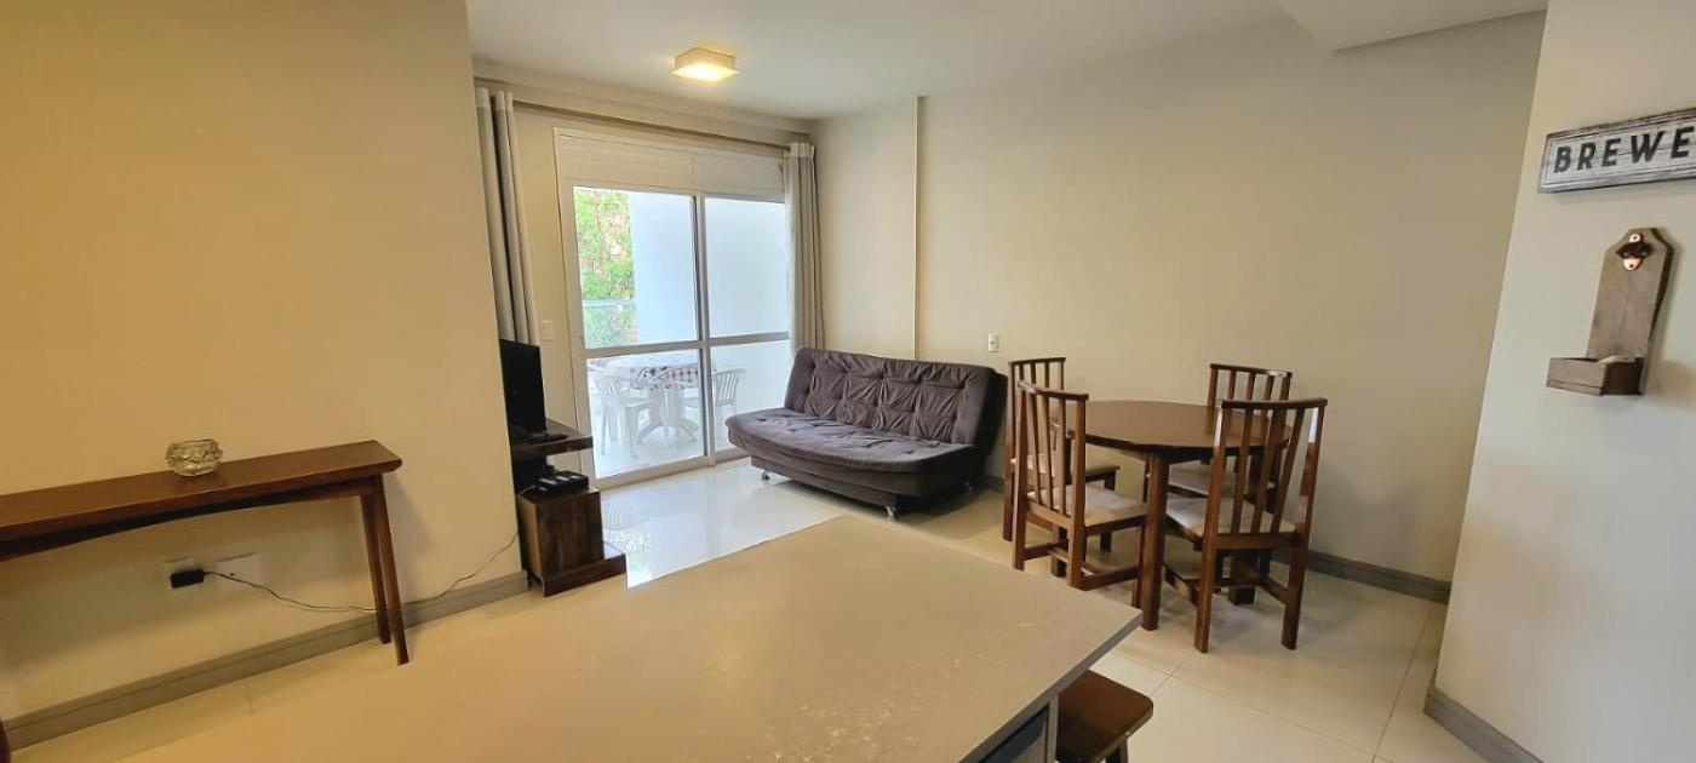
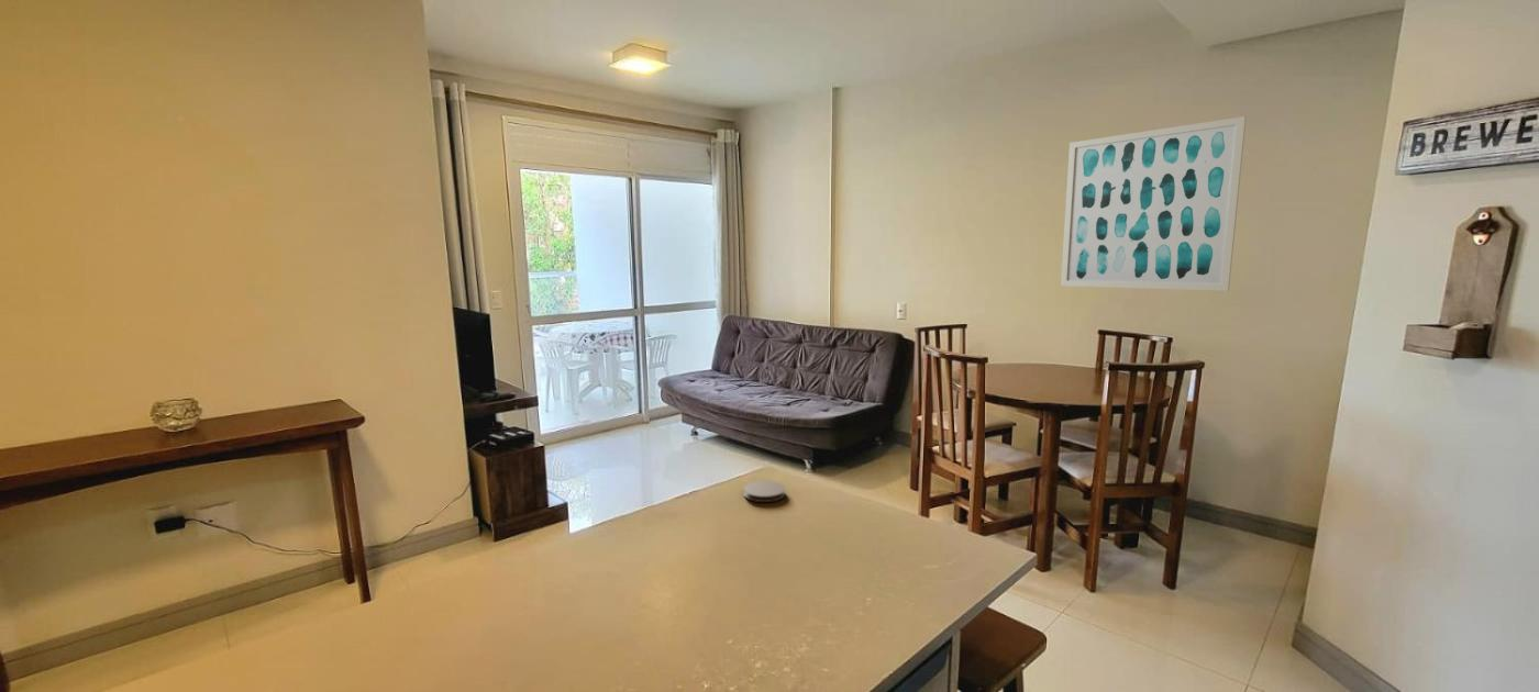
+ wall art [1060,115,1248,292]
+ coaster [742,480,787,503]
